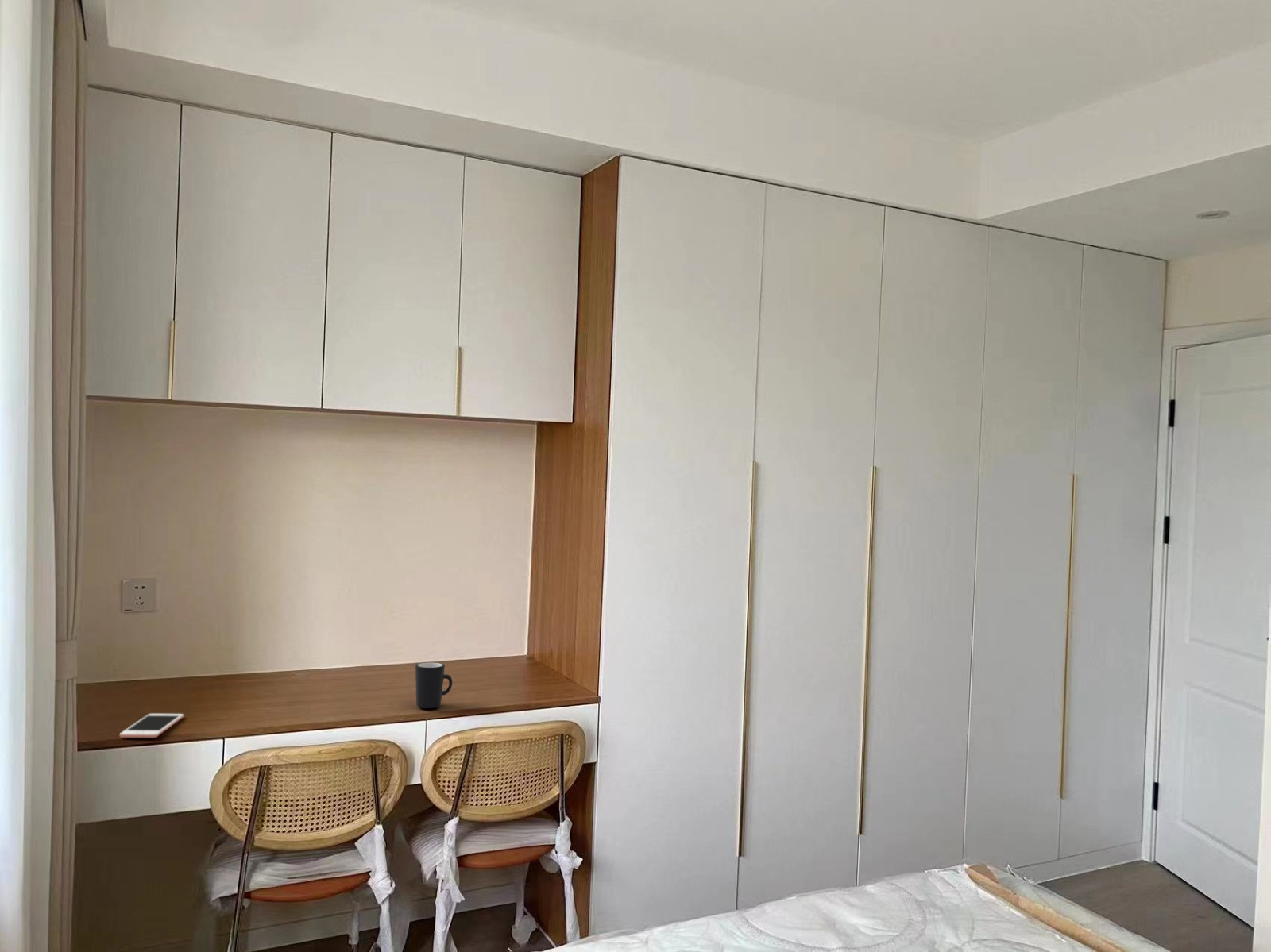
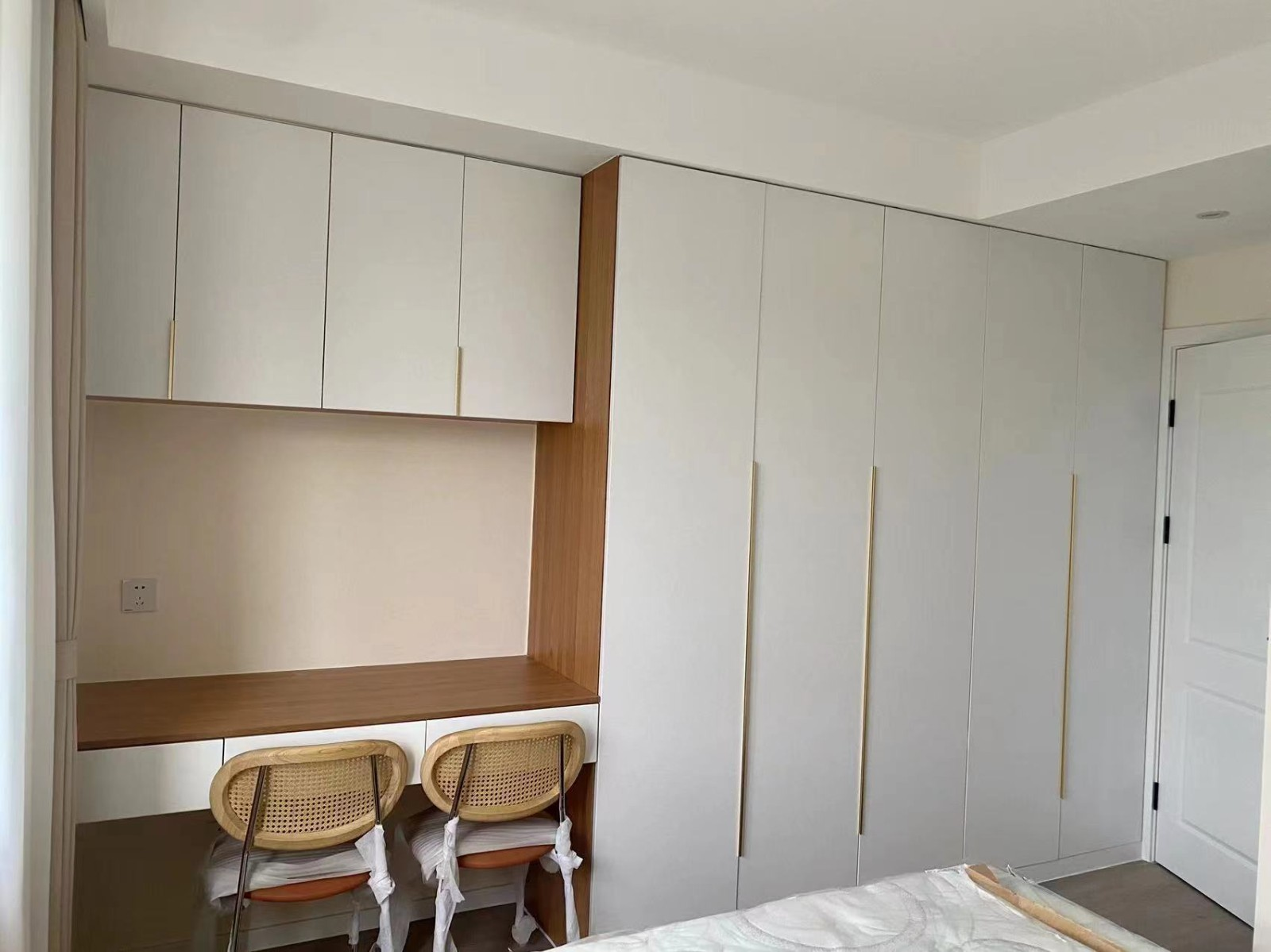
- mug [415,661,453,709]
- cell phone [119,713,184,738]
